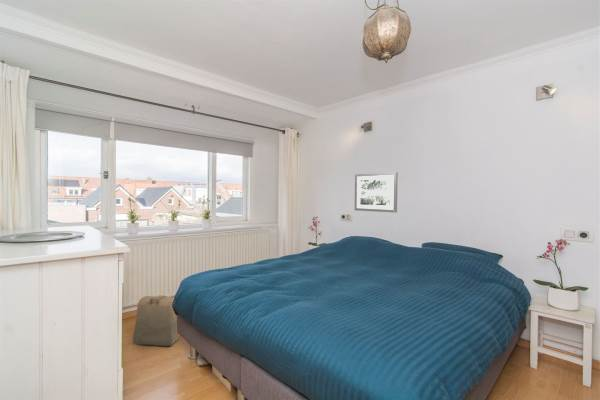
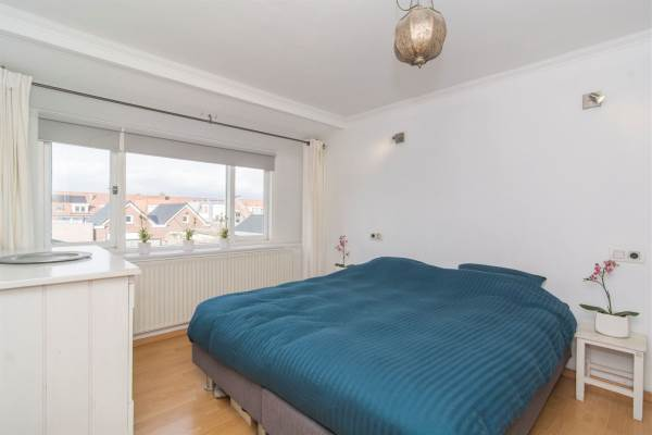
- backpack [132,294,181,347]
- wall art [354,171,399,214]
